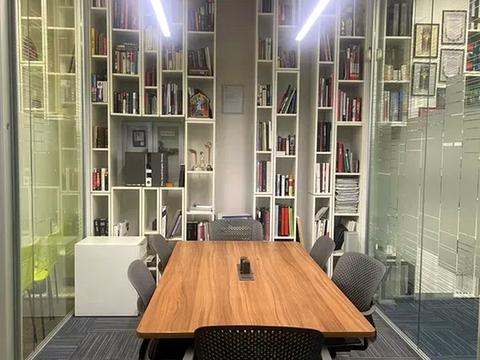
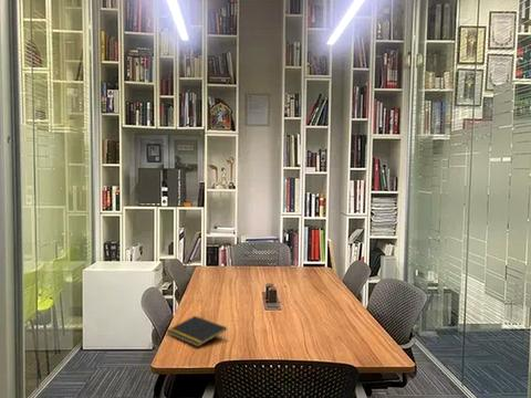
+ notepad [166,315,228,348]
